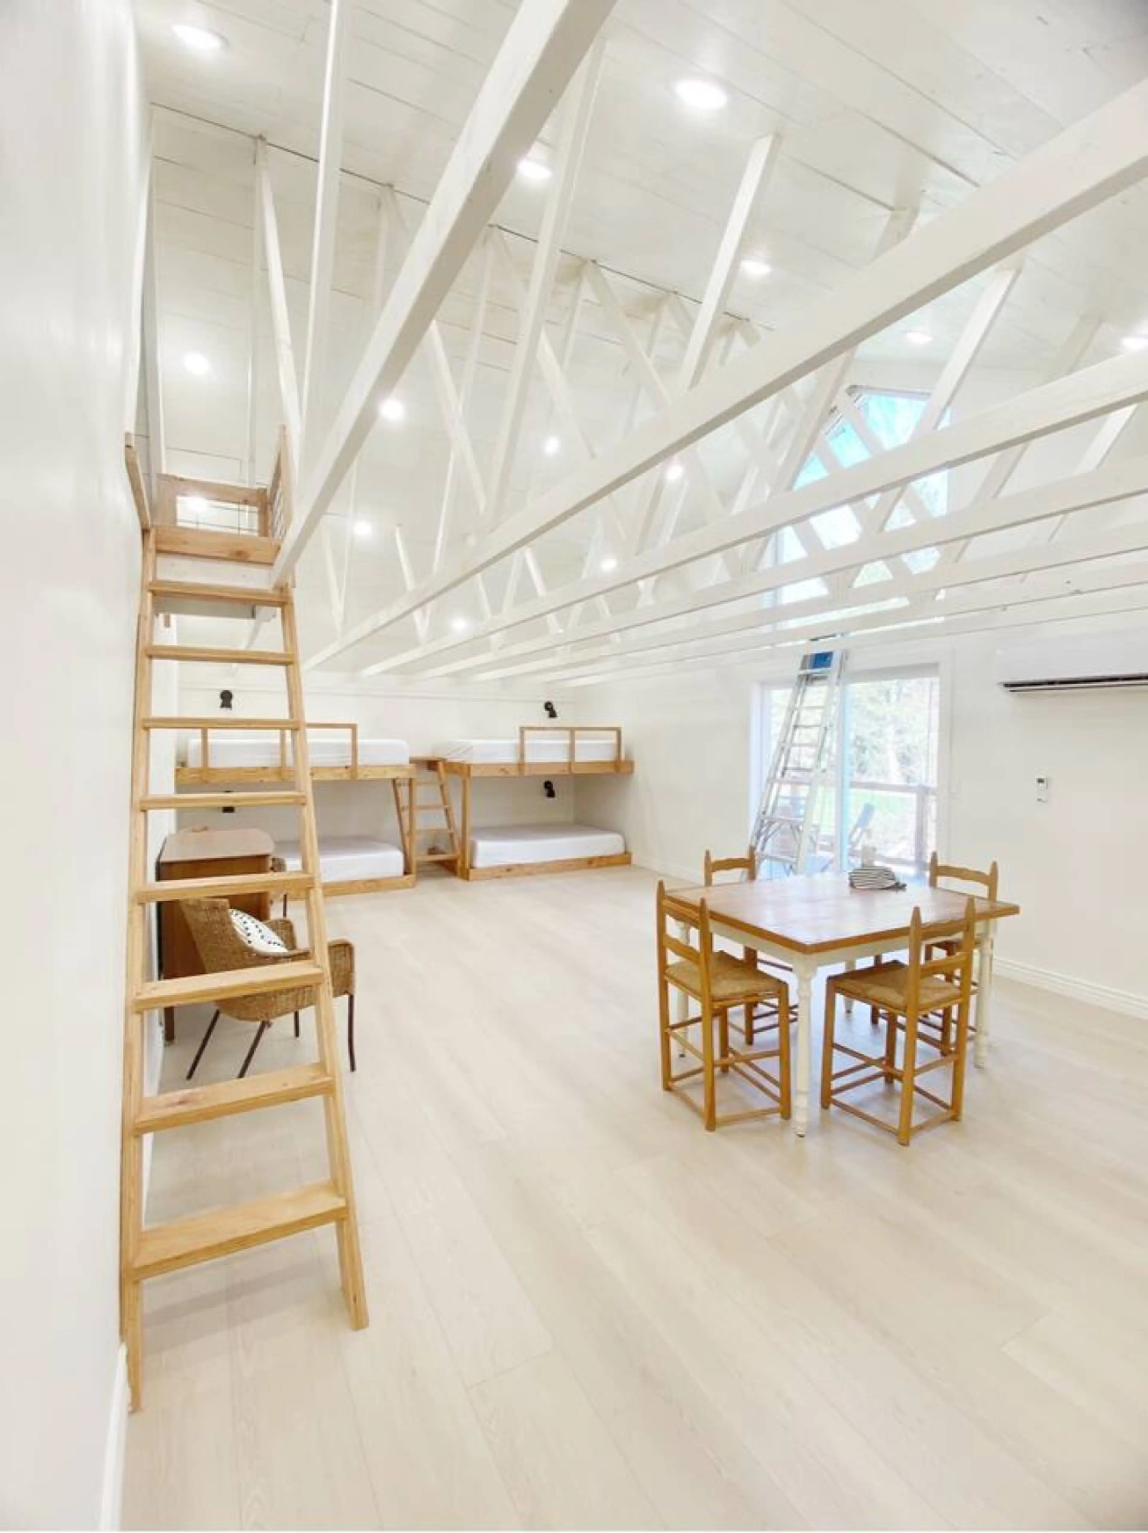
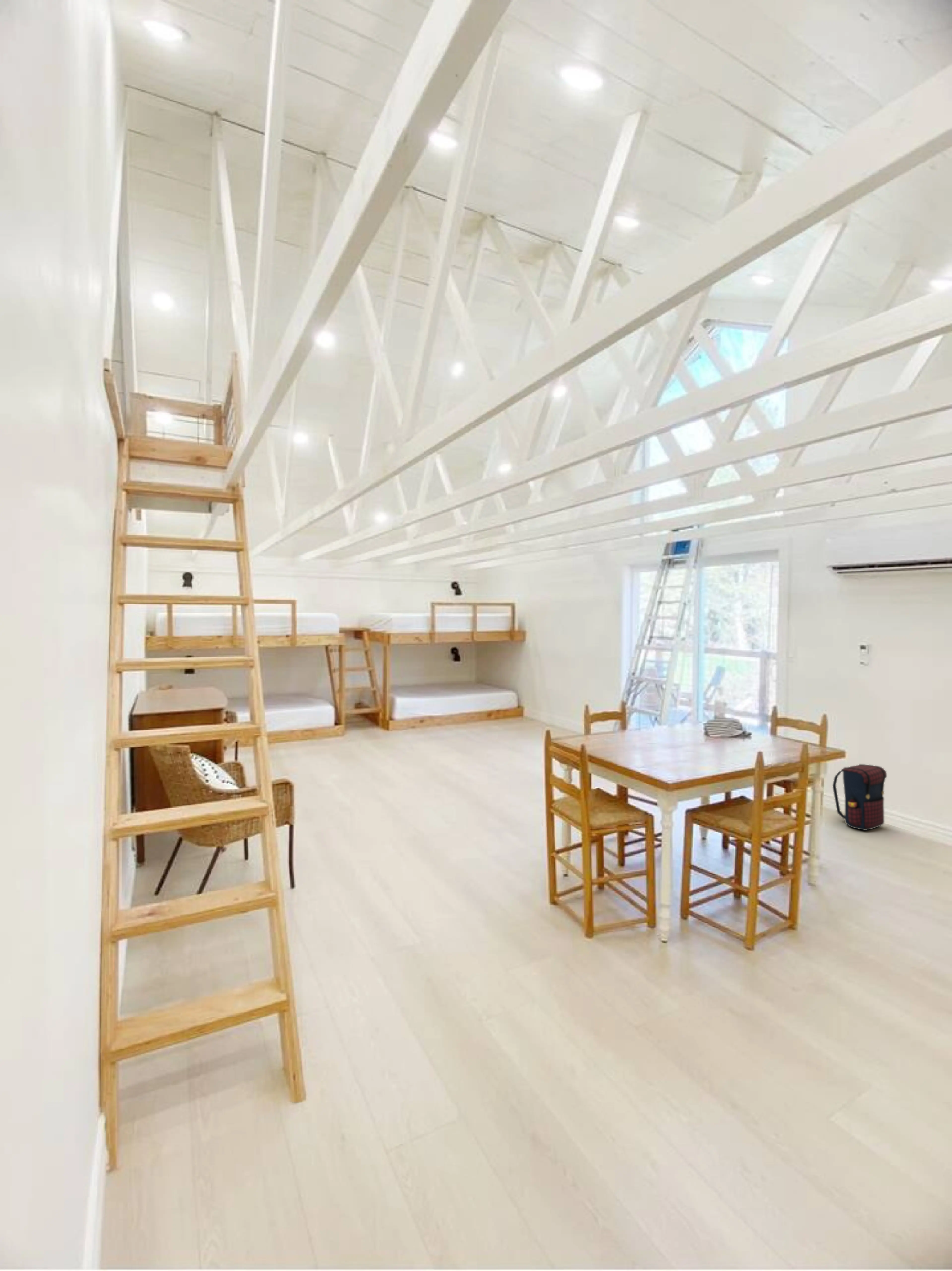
+ satchel [832,764,887,831]
